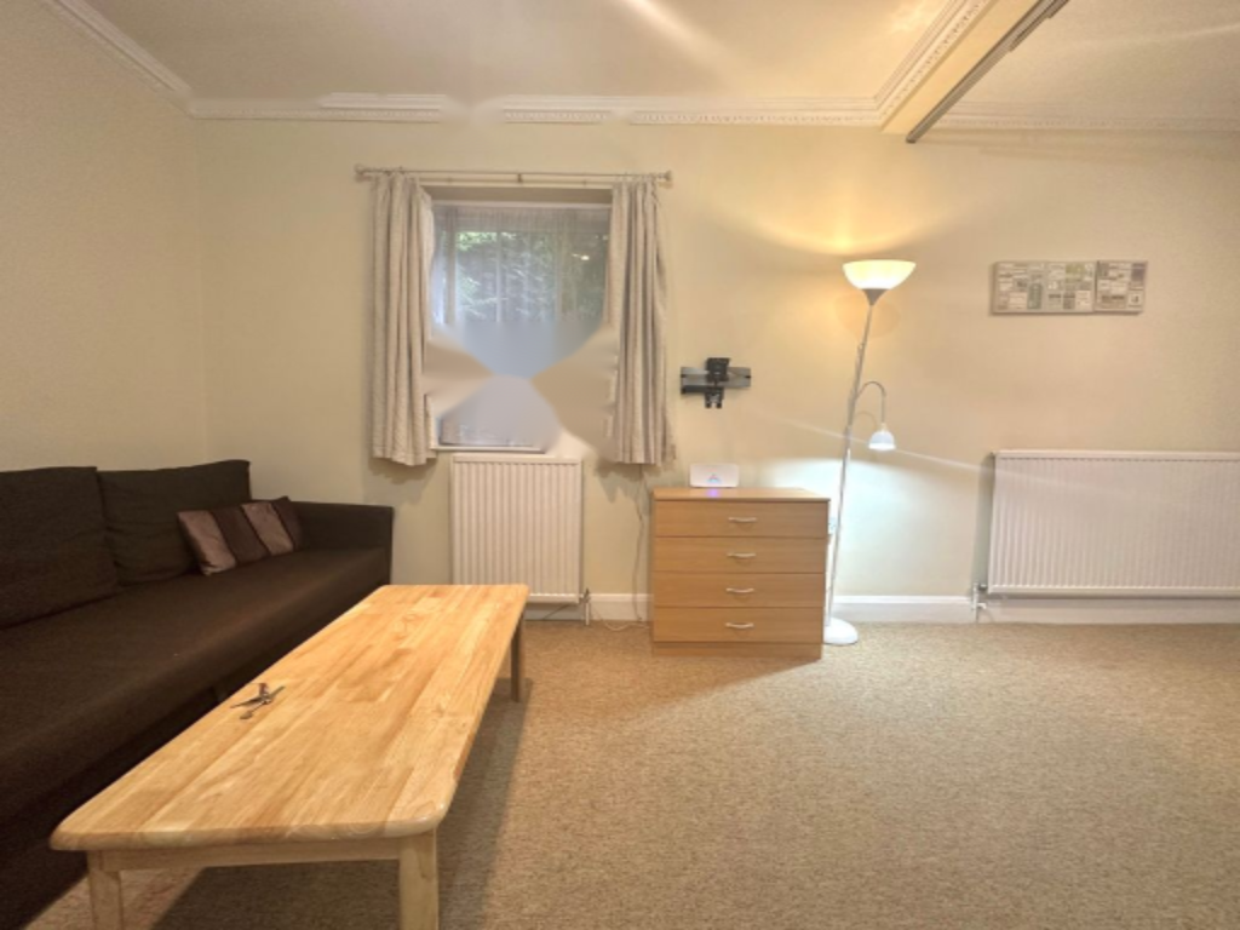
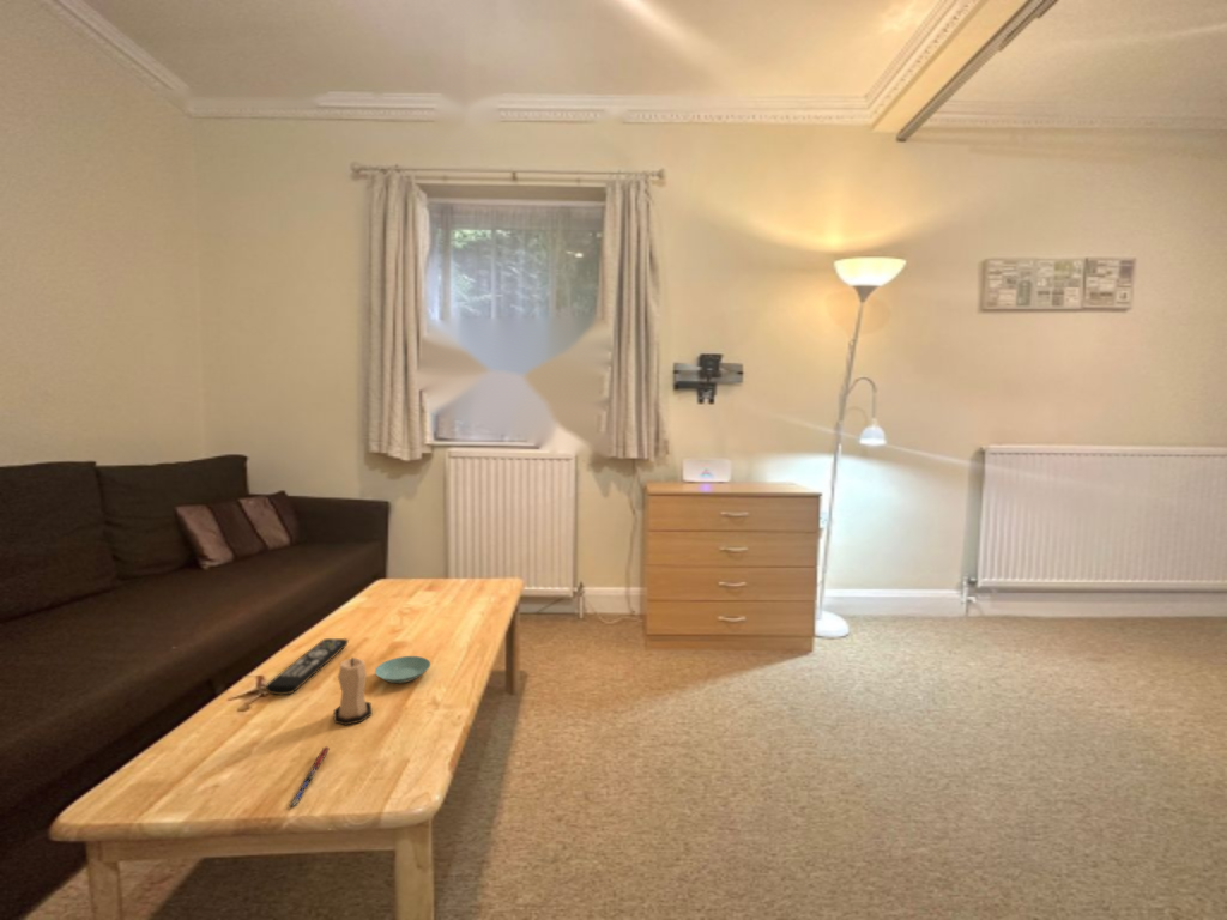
+ pen [286,745,332,809]
+ saucer [374,655,431,684]
+ candle [333,656,373,726]
+ remote control [265,637,350,696]
